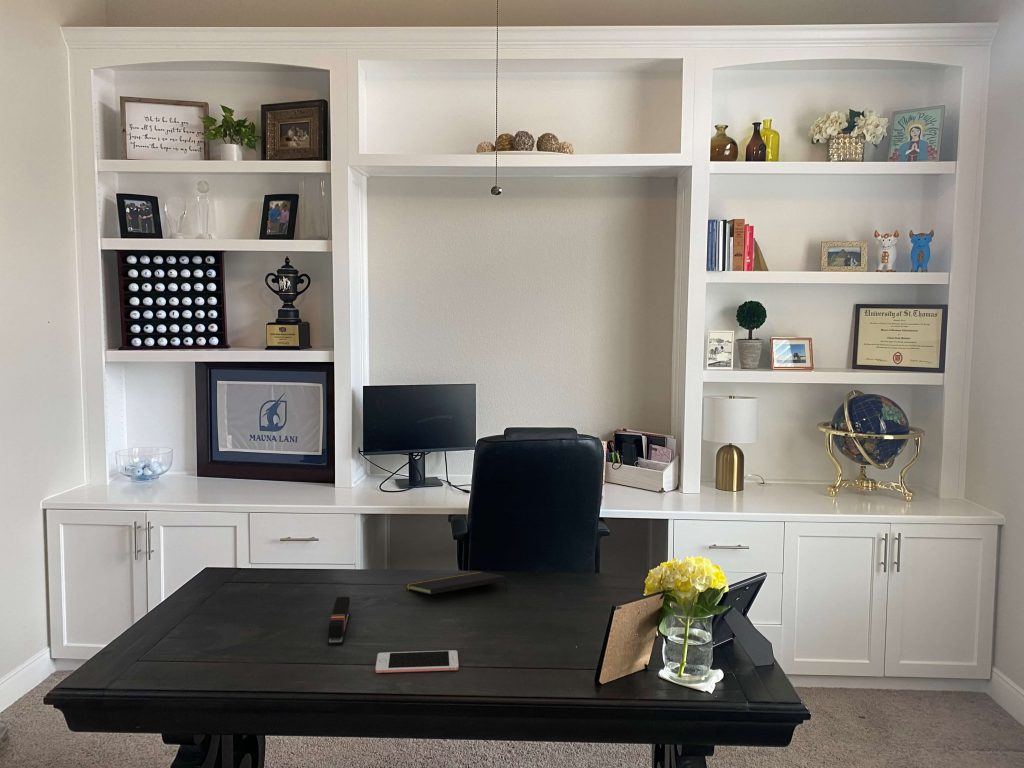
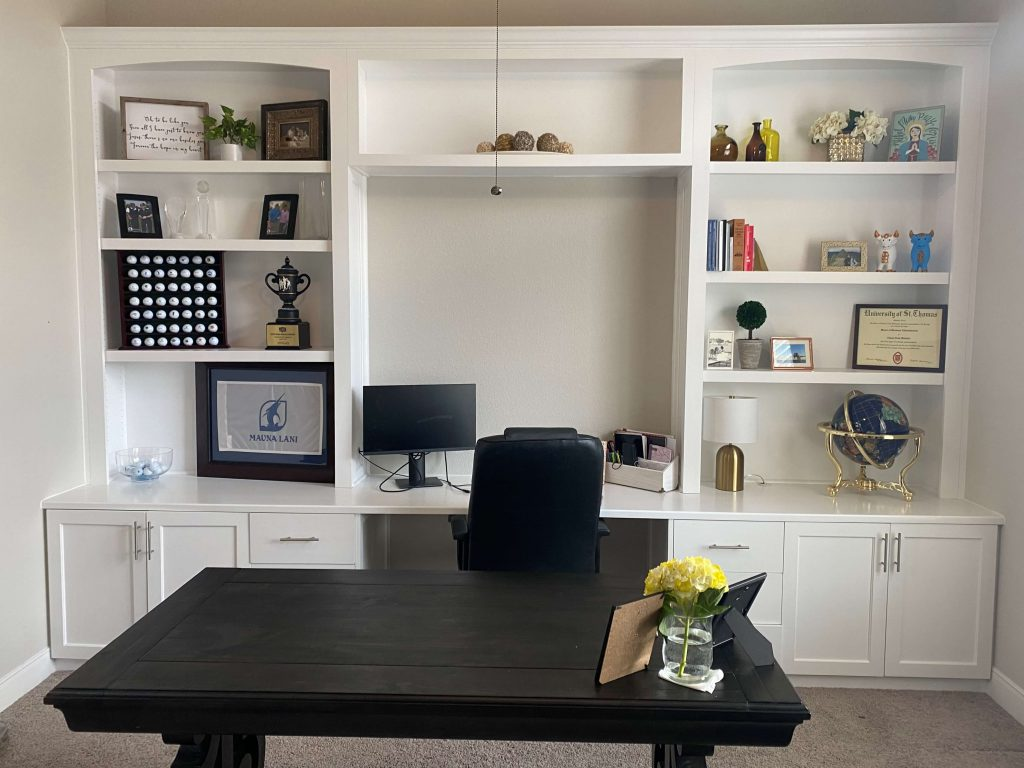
- notepad [405,571,508,595]
- stapler [327,596,351,645]
- cell phone [375,649,460,674]
